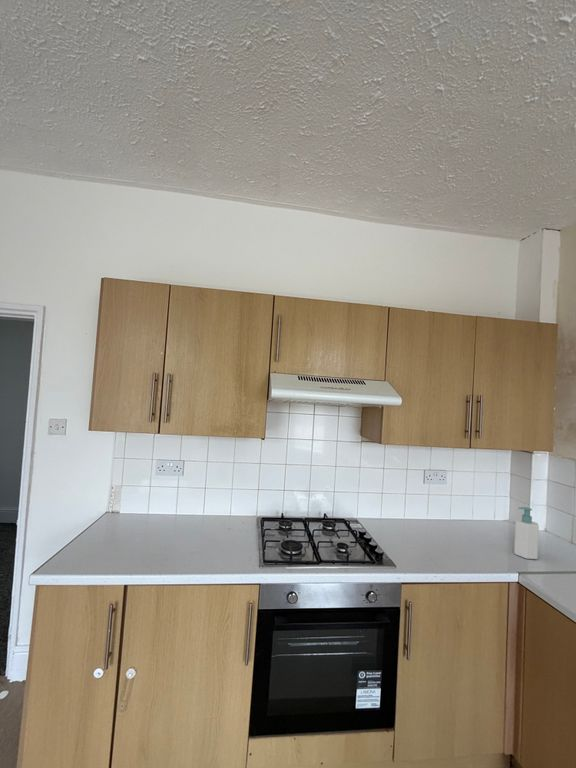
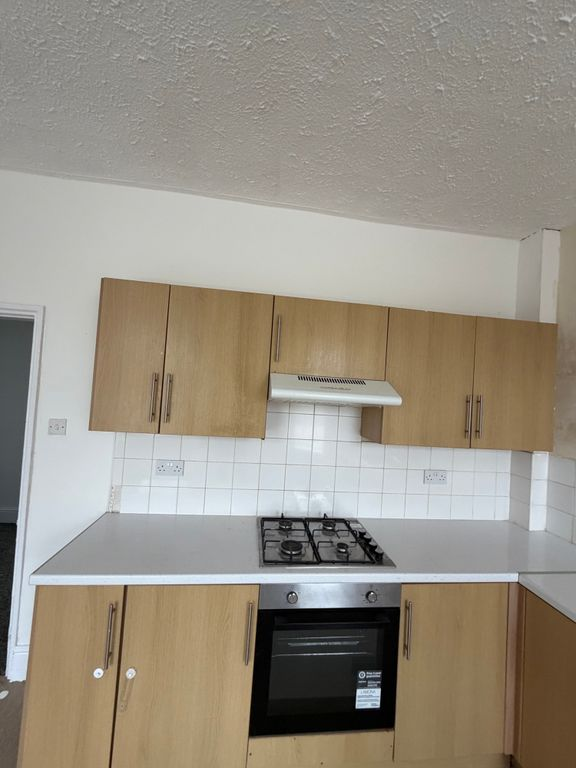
- soap bottle [513,506,540,560]
